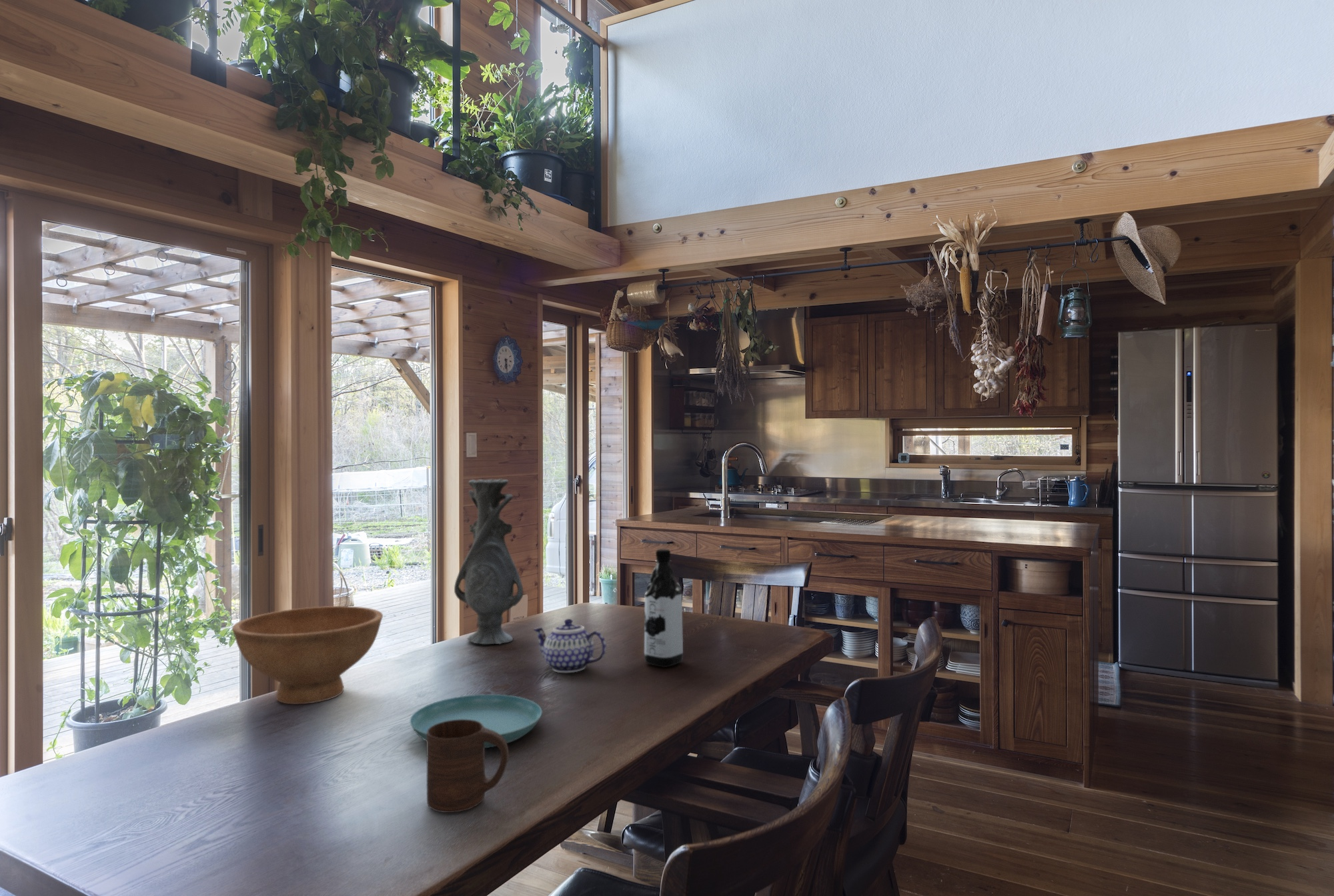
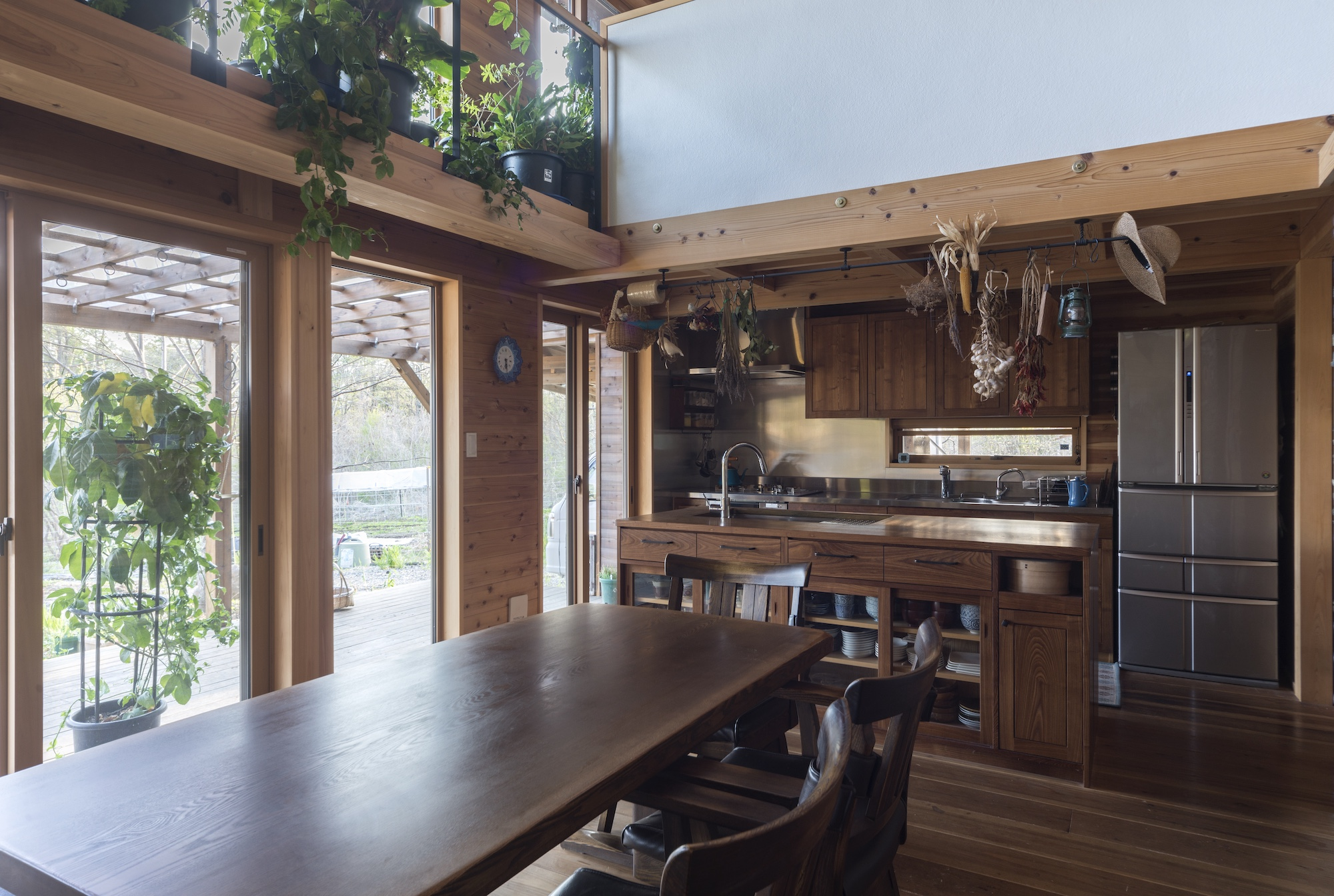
- vase [454,478,524,645]
- saucer [409,694,543,749]
- bowl [231,605,384,705]
- cup [426,719,510,813]
- water bottle [644,549,684,668]
- teapot [532,618,607,673]
